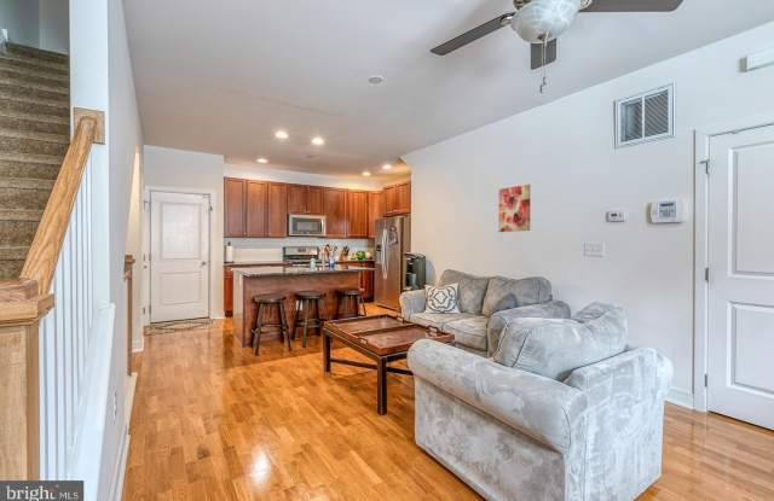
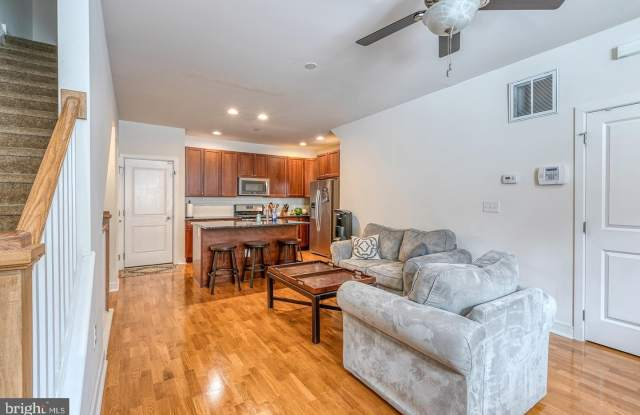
- wall art [497,183,531,233]
